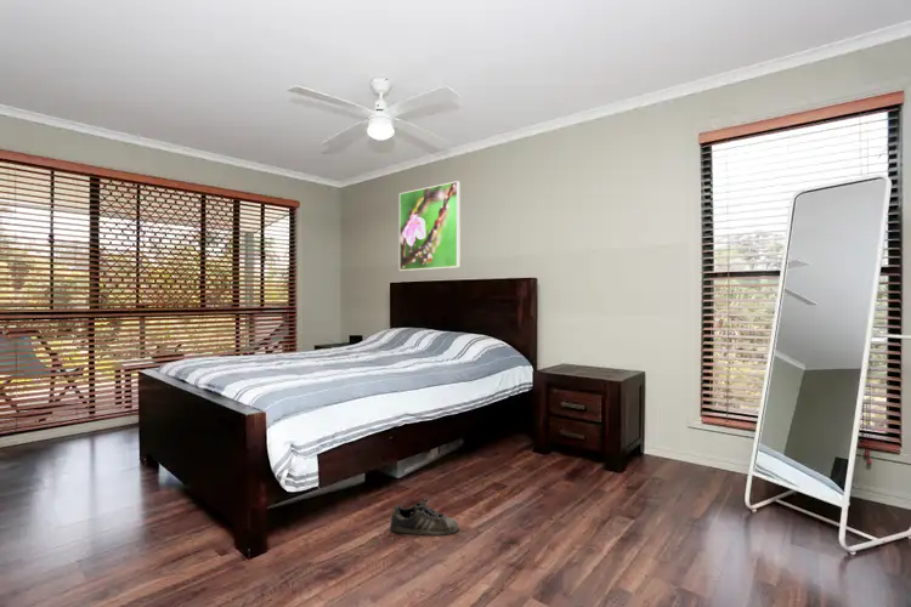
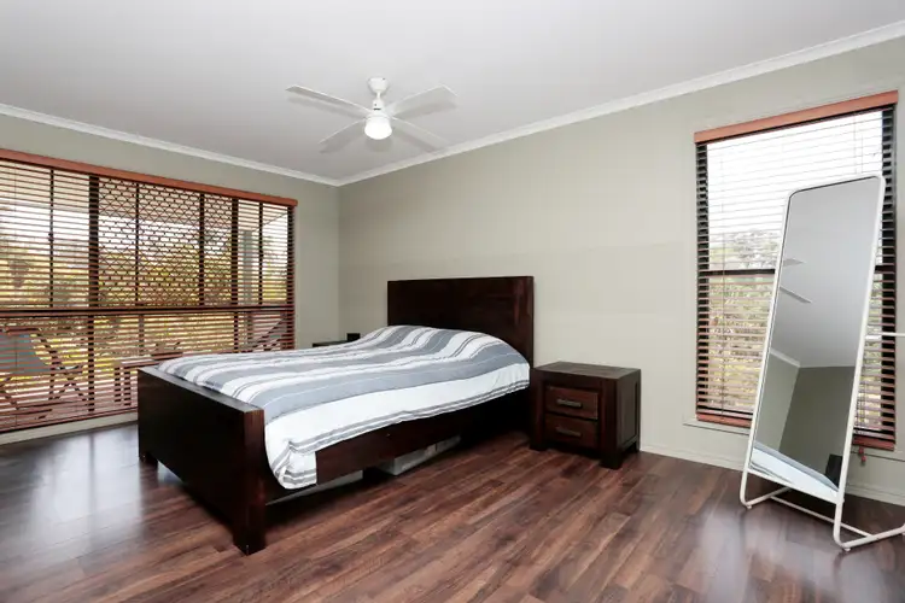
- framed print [398,180,462,272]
- shoe [389,497,459,537]
